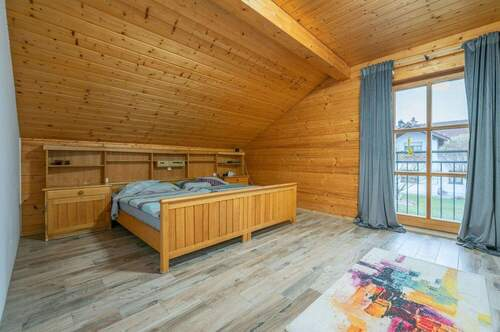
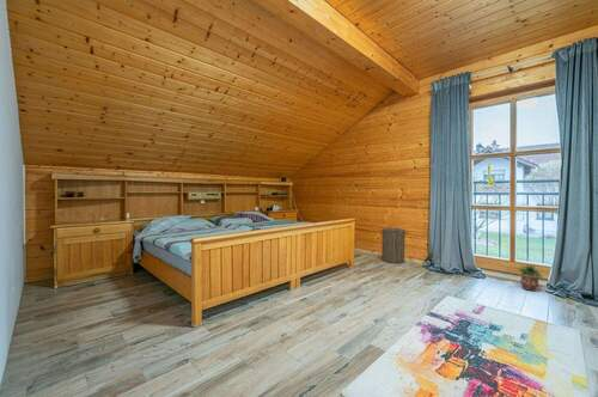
+ laundry hamper [380,224,407,264]
+ potted plant [517,263,544,292]
